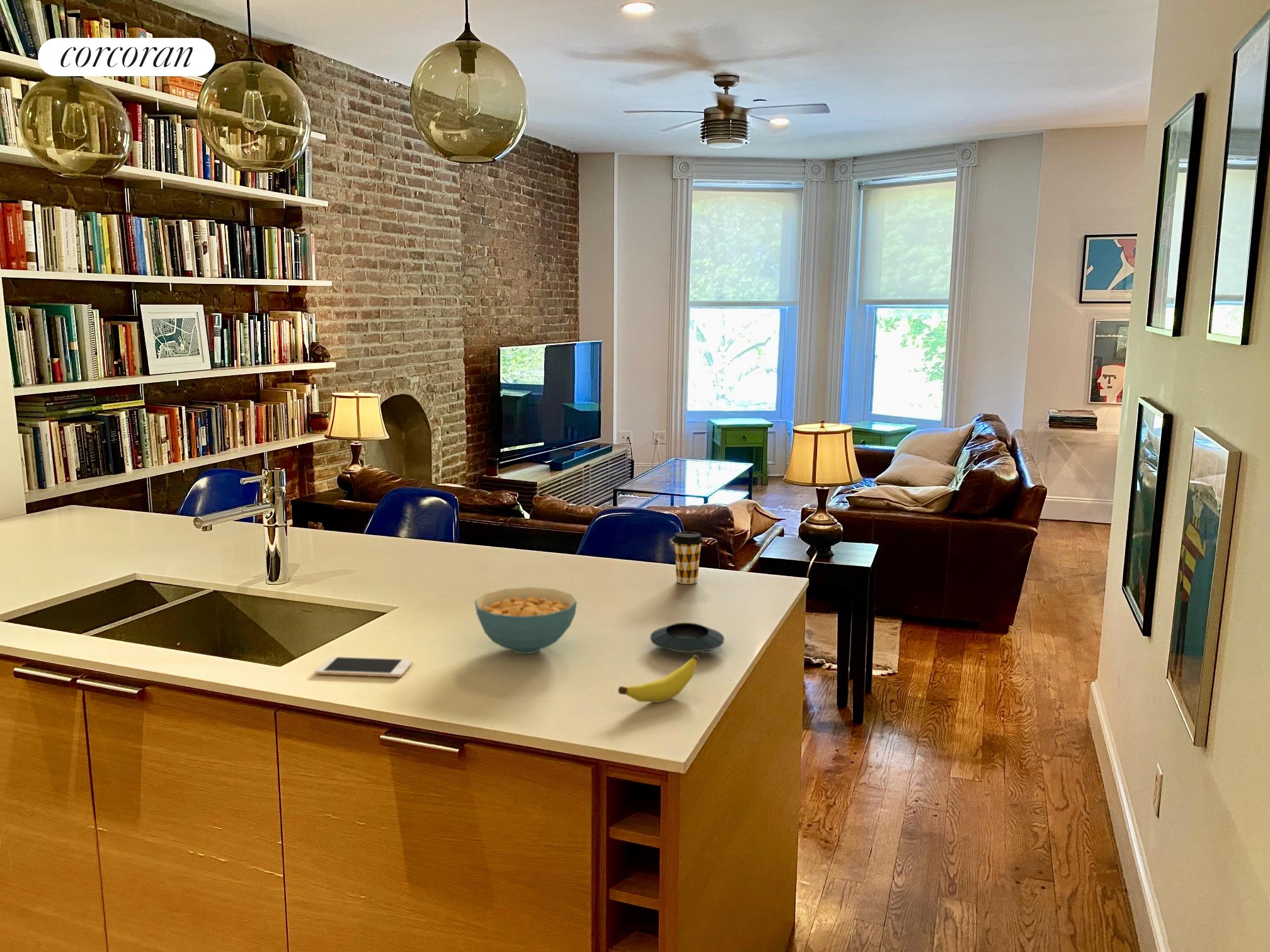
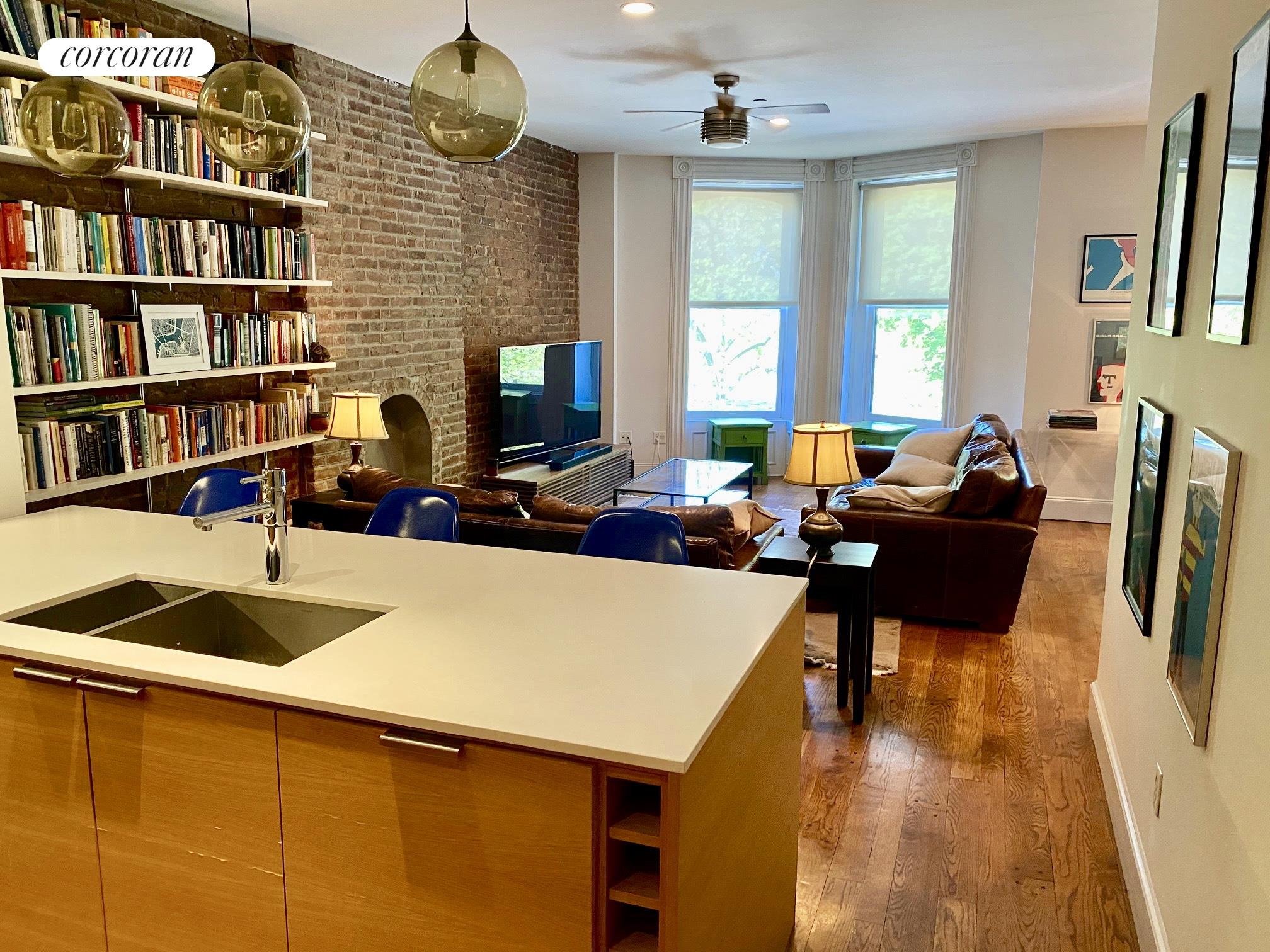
- cereal bowl [474,587,578,655]
- cell phone [314,656,414,677]
- banana [617,654,700,703]
- saucer [649,622,725,654]
- coffee cup [672,531,704,585]
